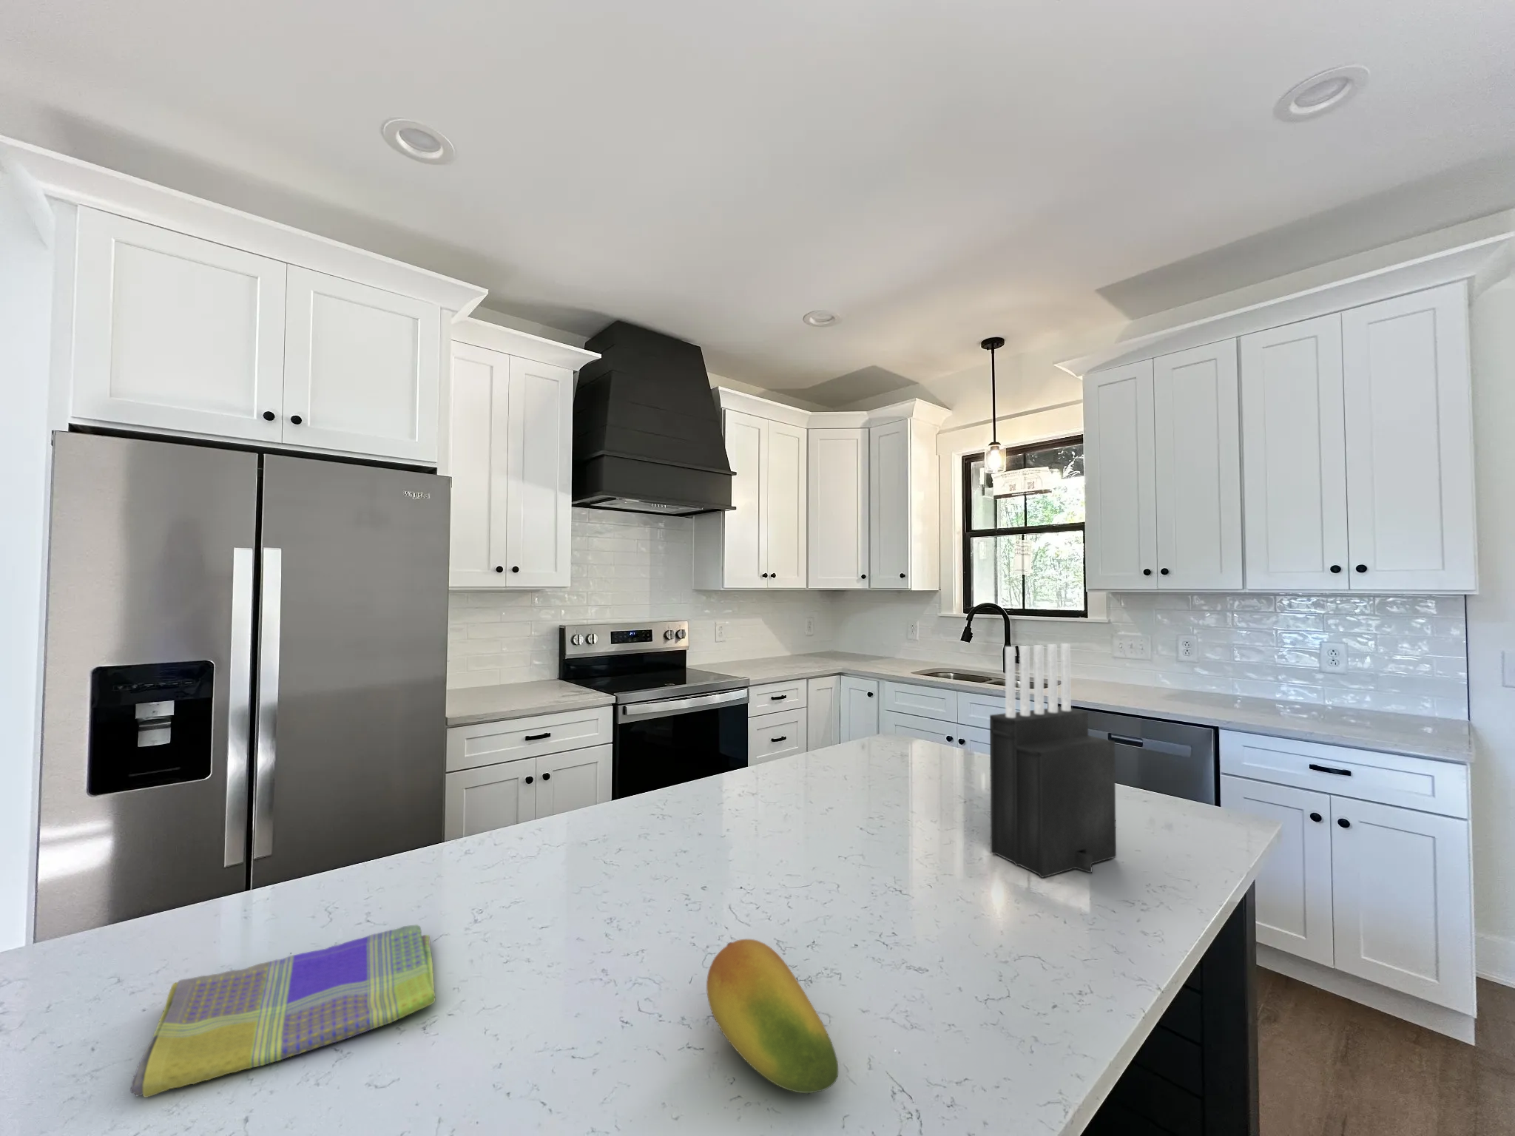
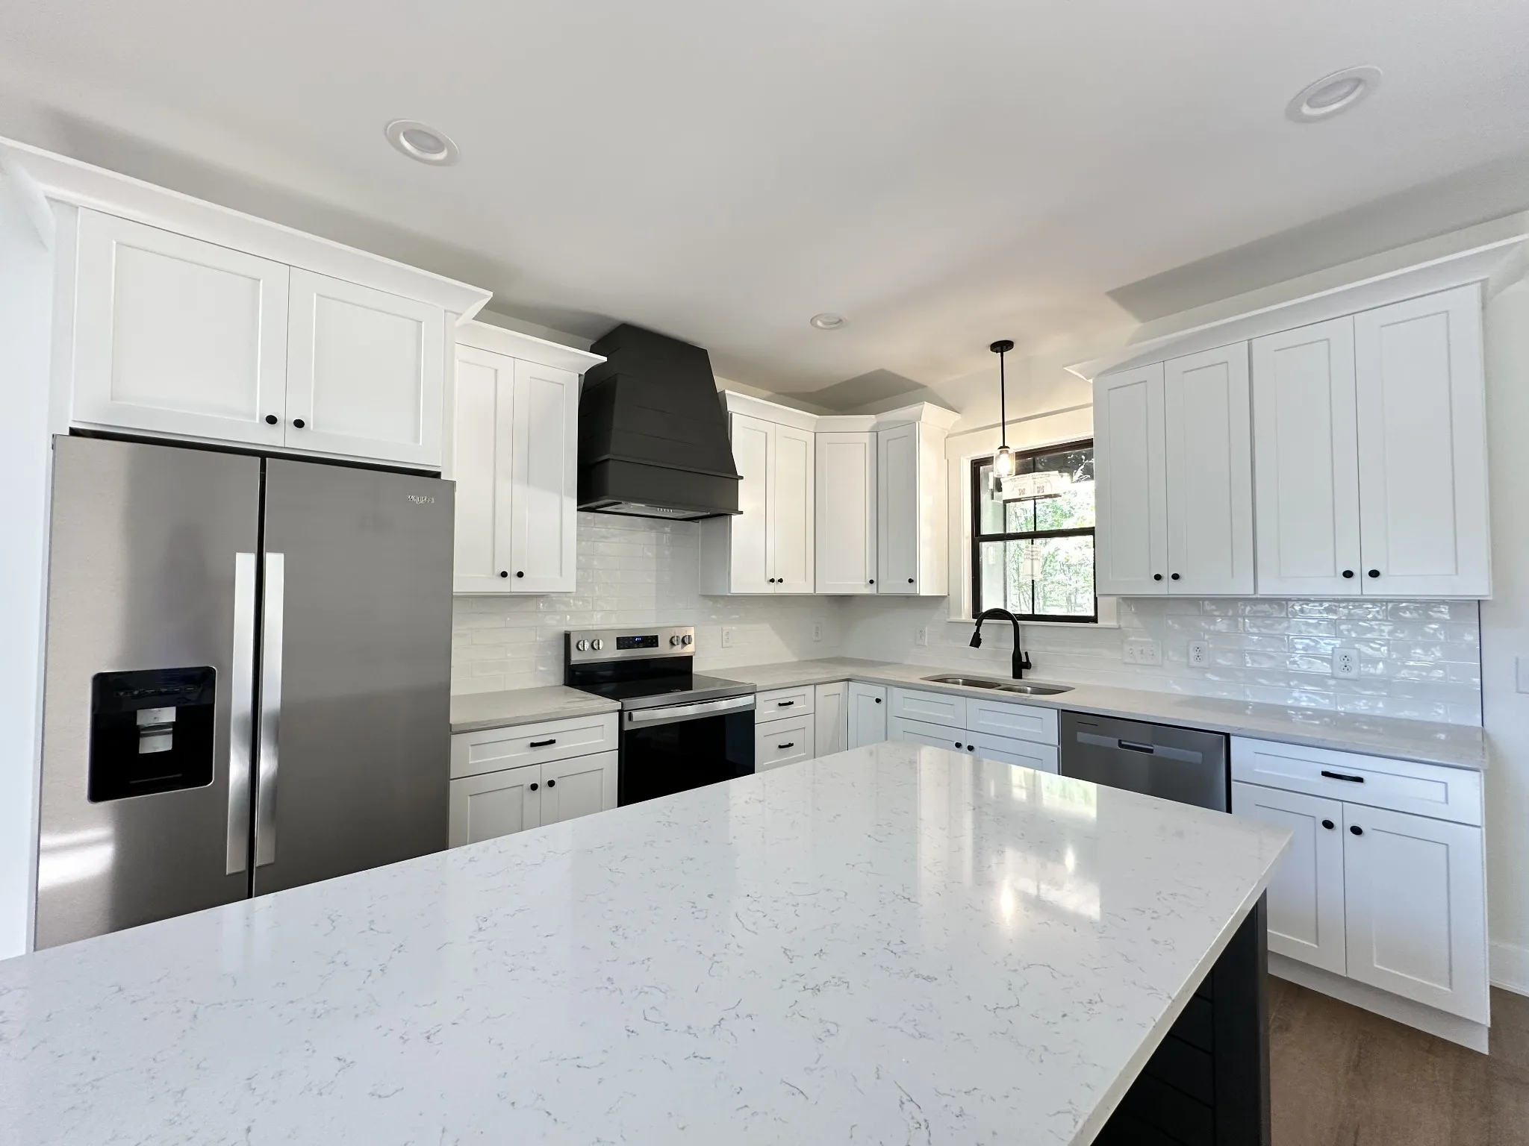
- dish towel [130,924,437,1098]
- knife block [989,643,1117,878]
- fruit [706,939,839,1094]
